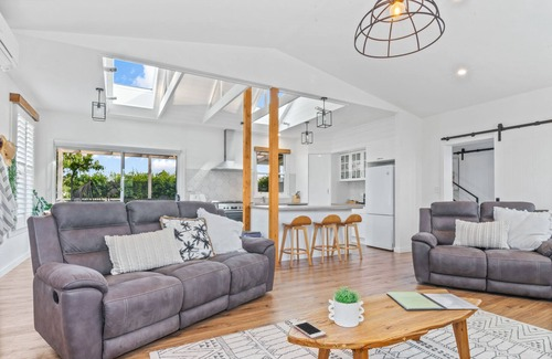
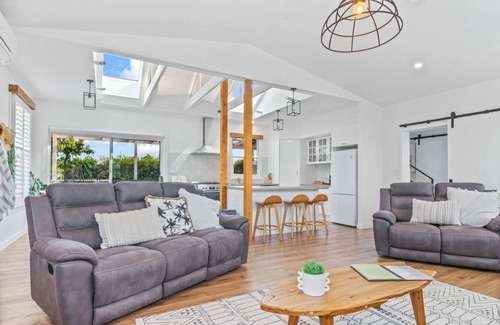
- cell phone [291,319,327,340]
